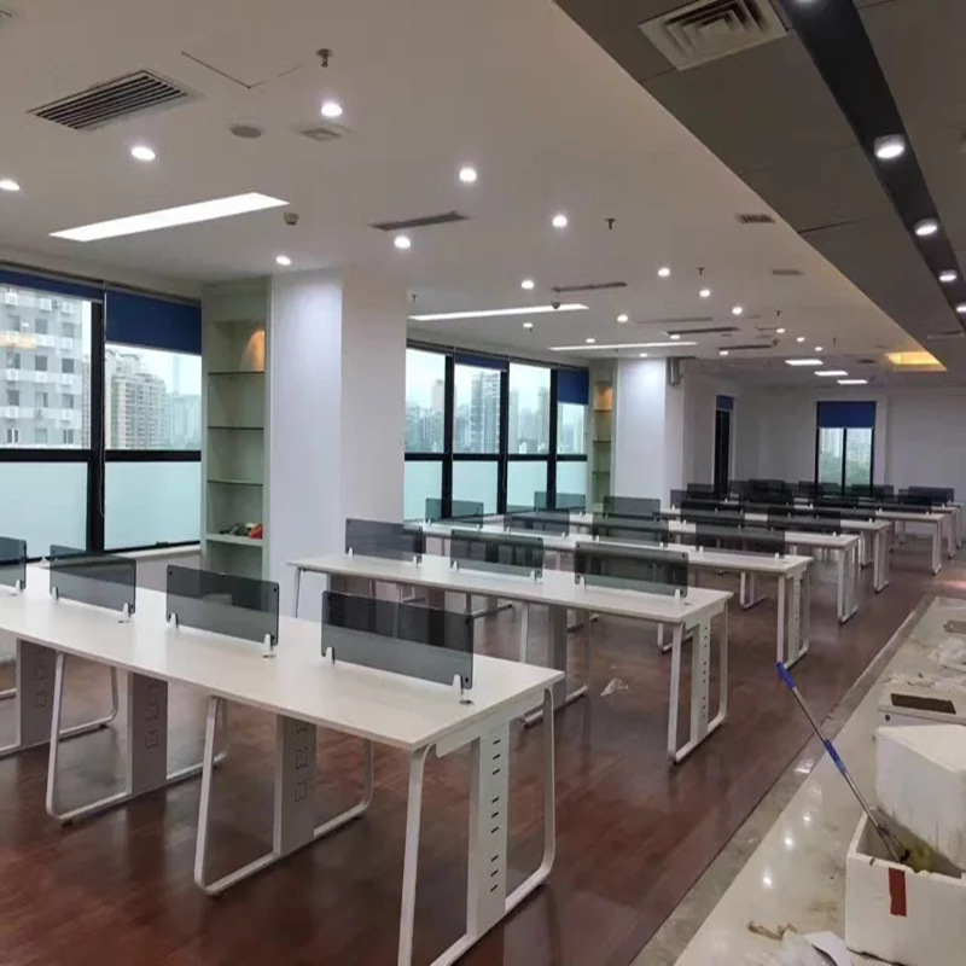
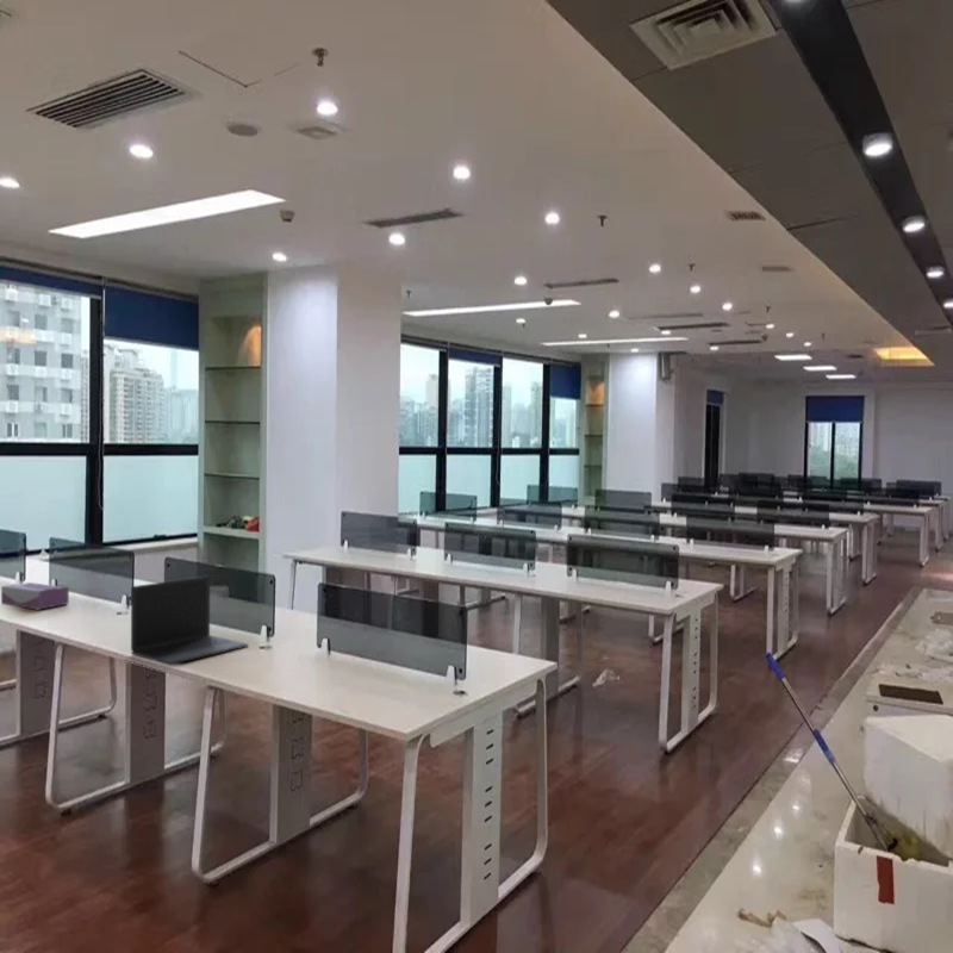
+ tissue box [0,581,70,611]
+ laptop [130,574,249,666]
